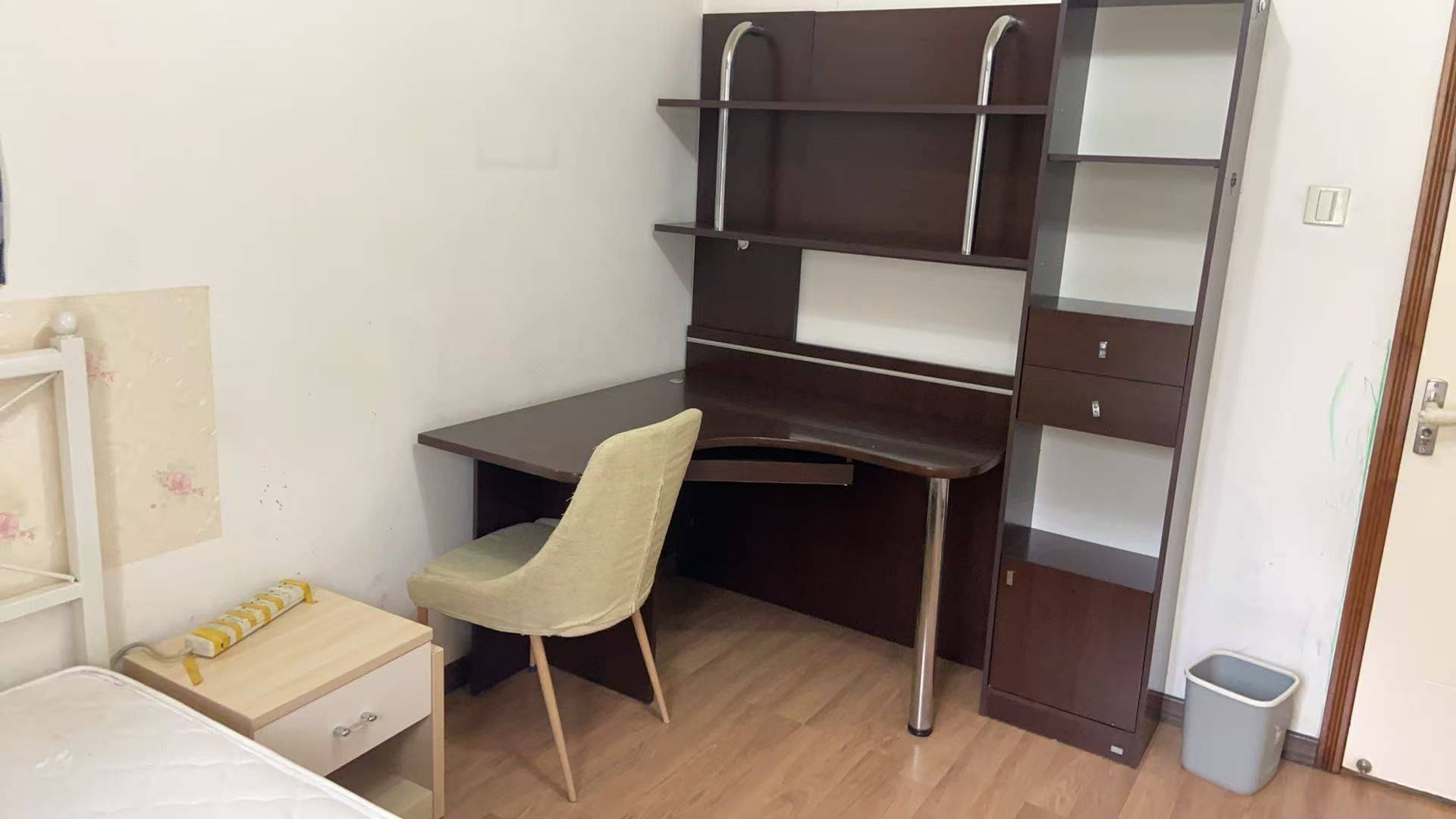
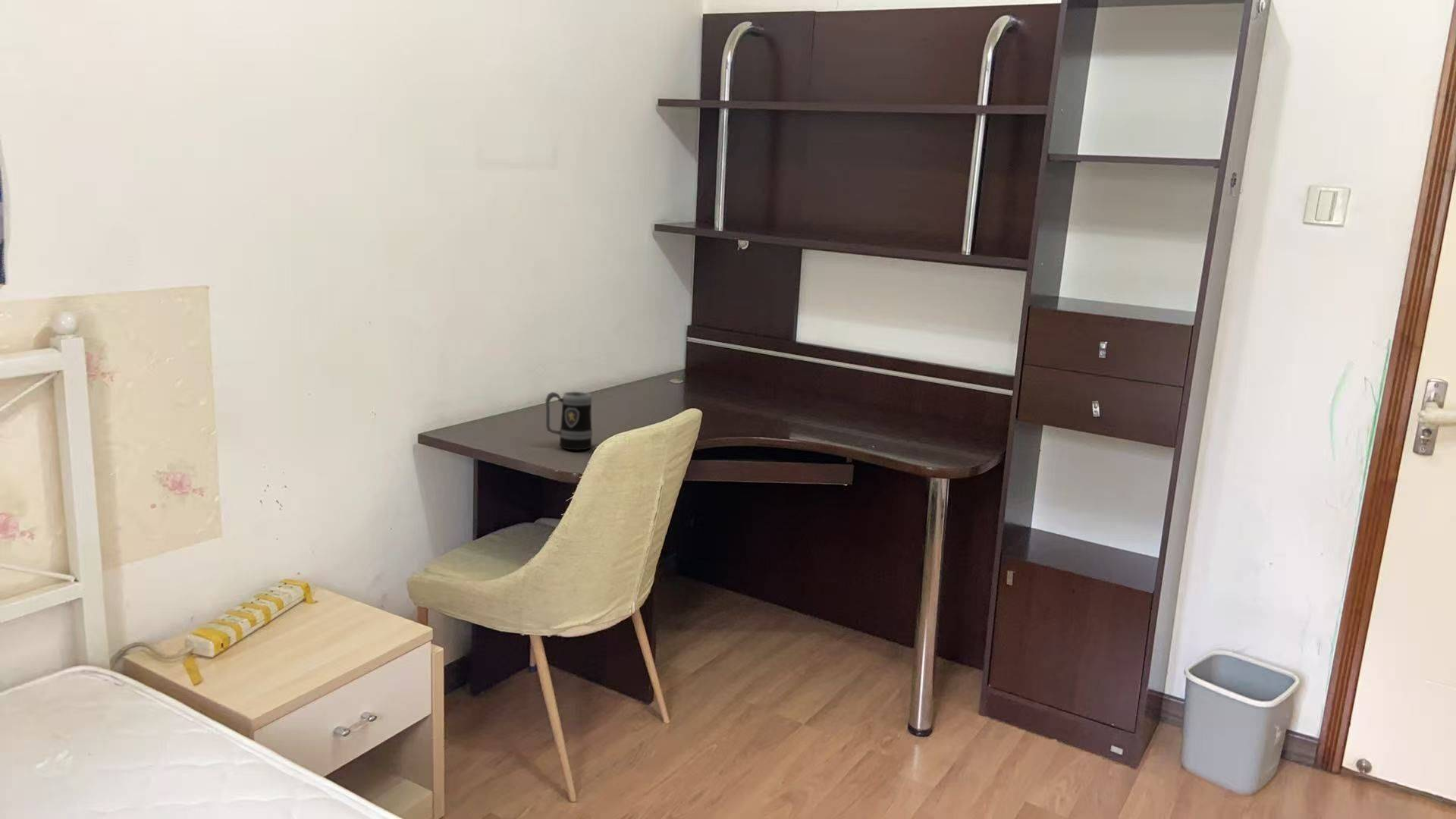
+ mug [544,391,593,451]
